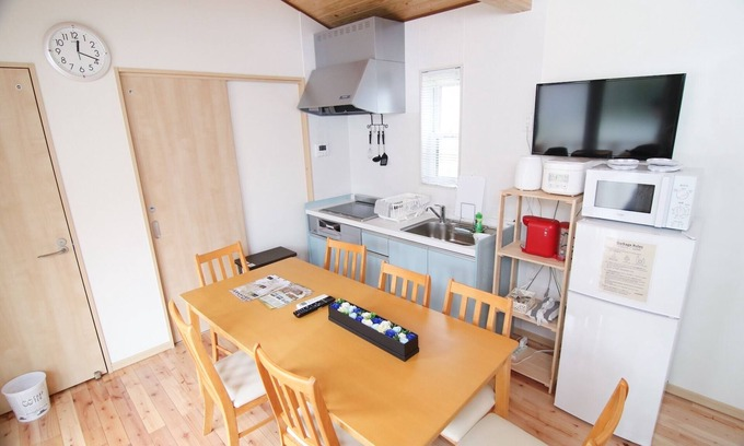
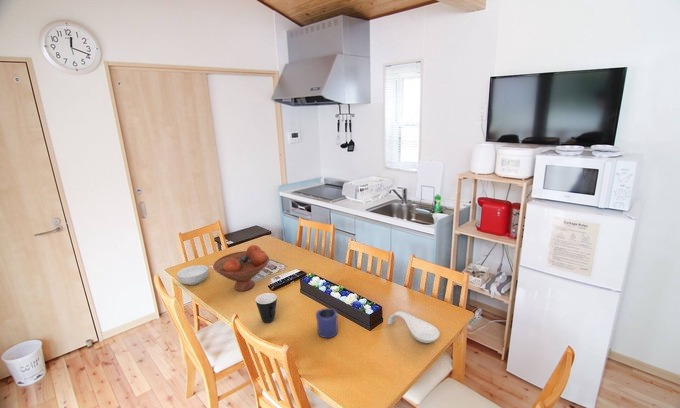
+ cereal bowl [176,264,209,286]
+ spoon rest [387,311,441,344]
+ mug [315,307,339,339]
+ fruit bowl [212,244,270,292]
+ mug [255,292,278,324]
